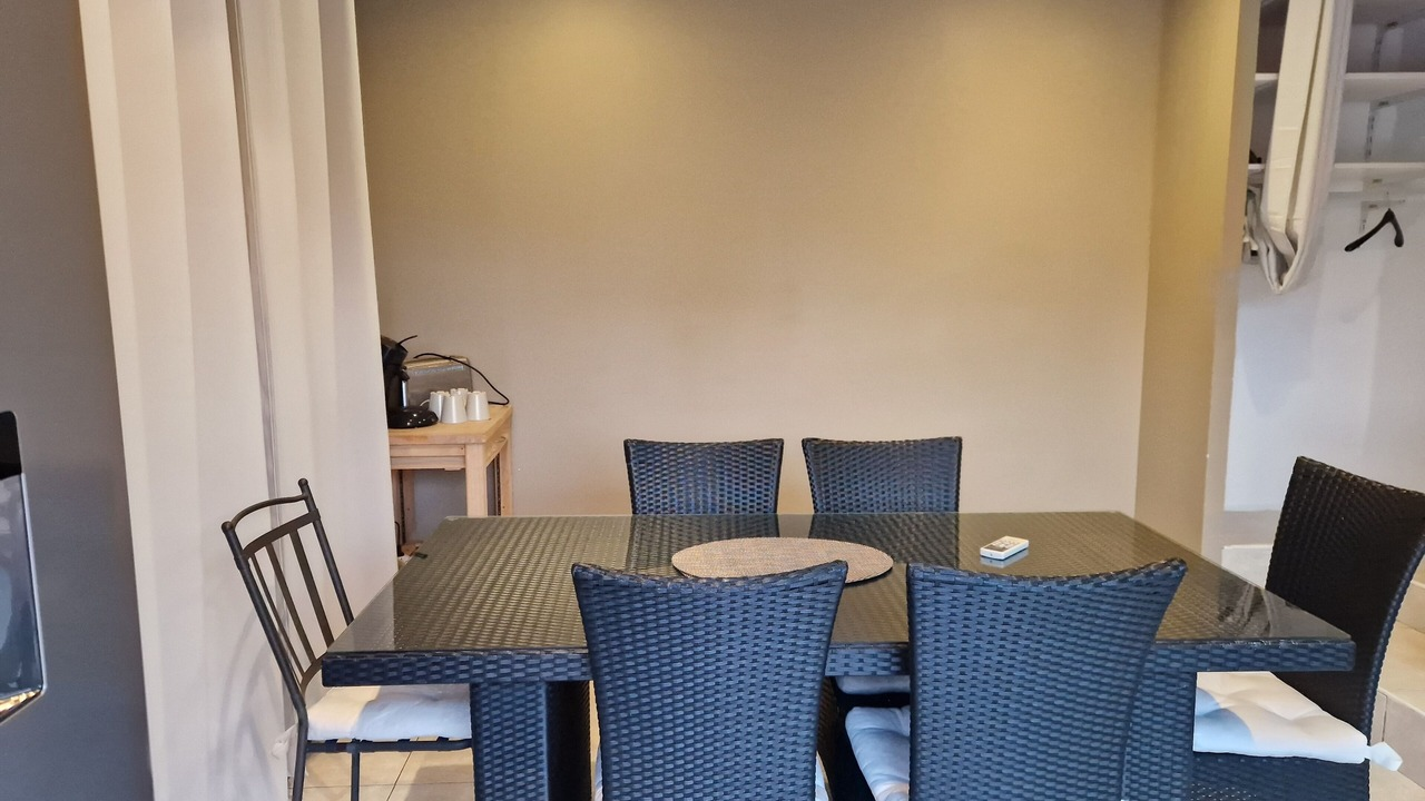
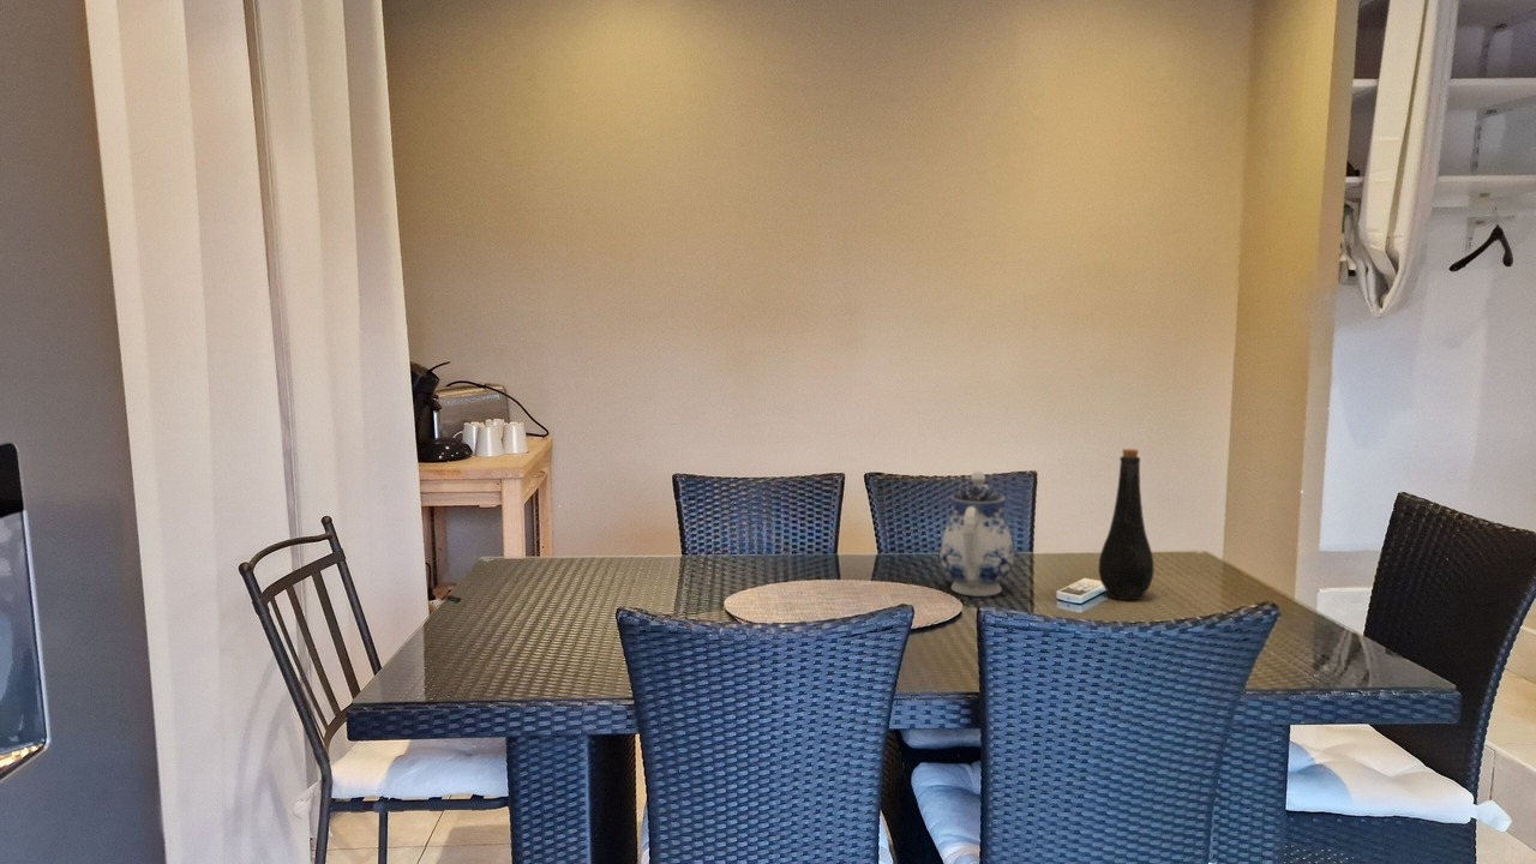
+ teapot [938,470,1015,598]
+ bottle [1097,448,1154,601]
